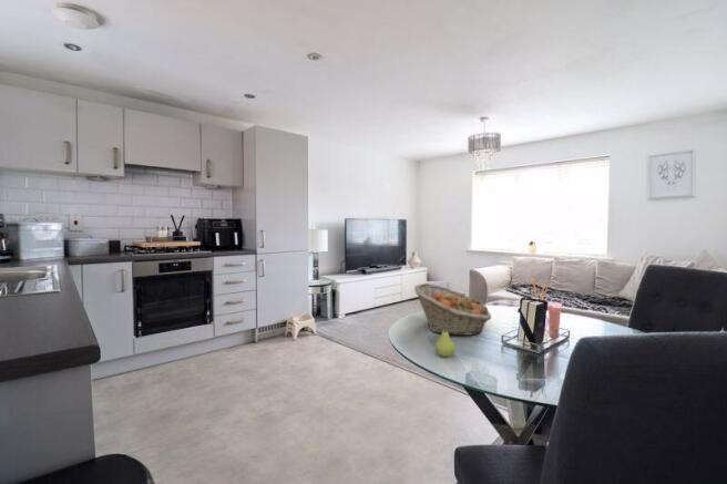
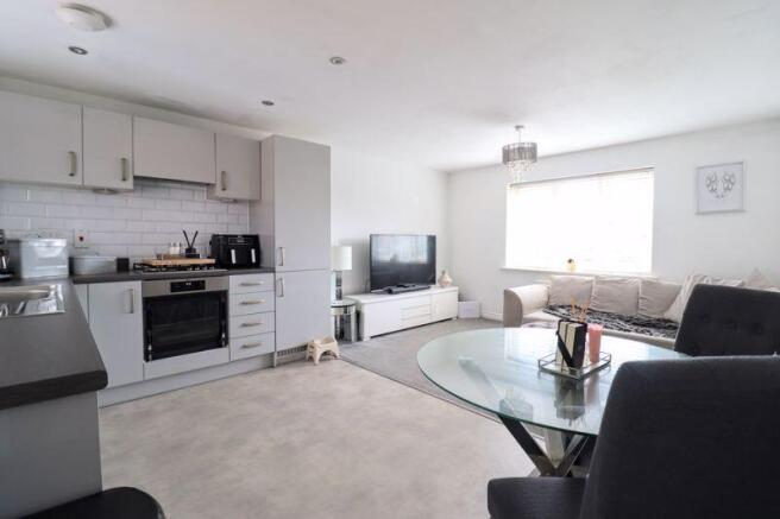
- fruit basket [413,282,492,337]
- fruit [434,329,457,358]
